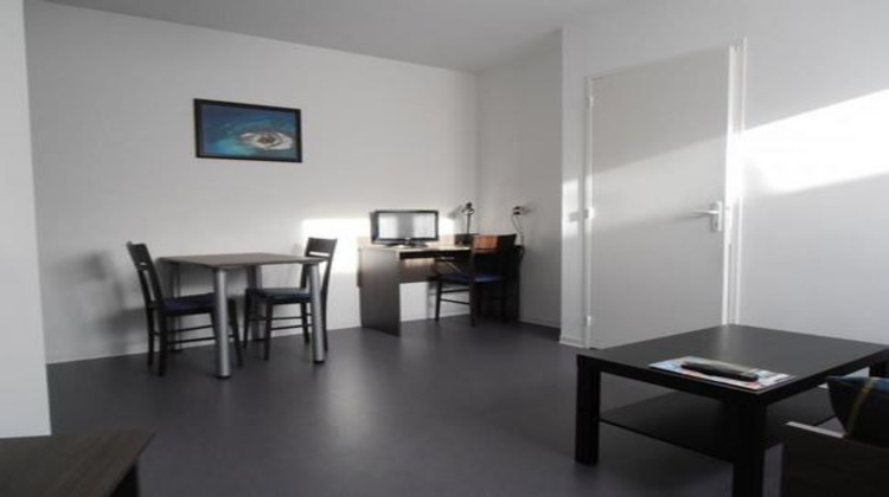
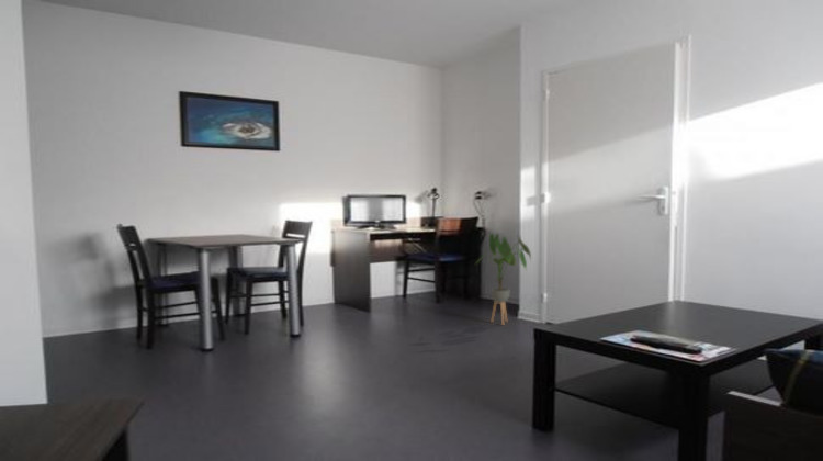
+ house plant [474,233,532,326]
